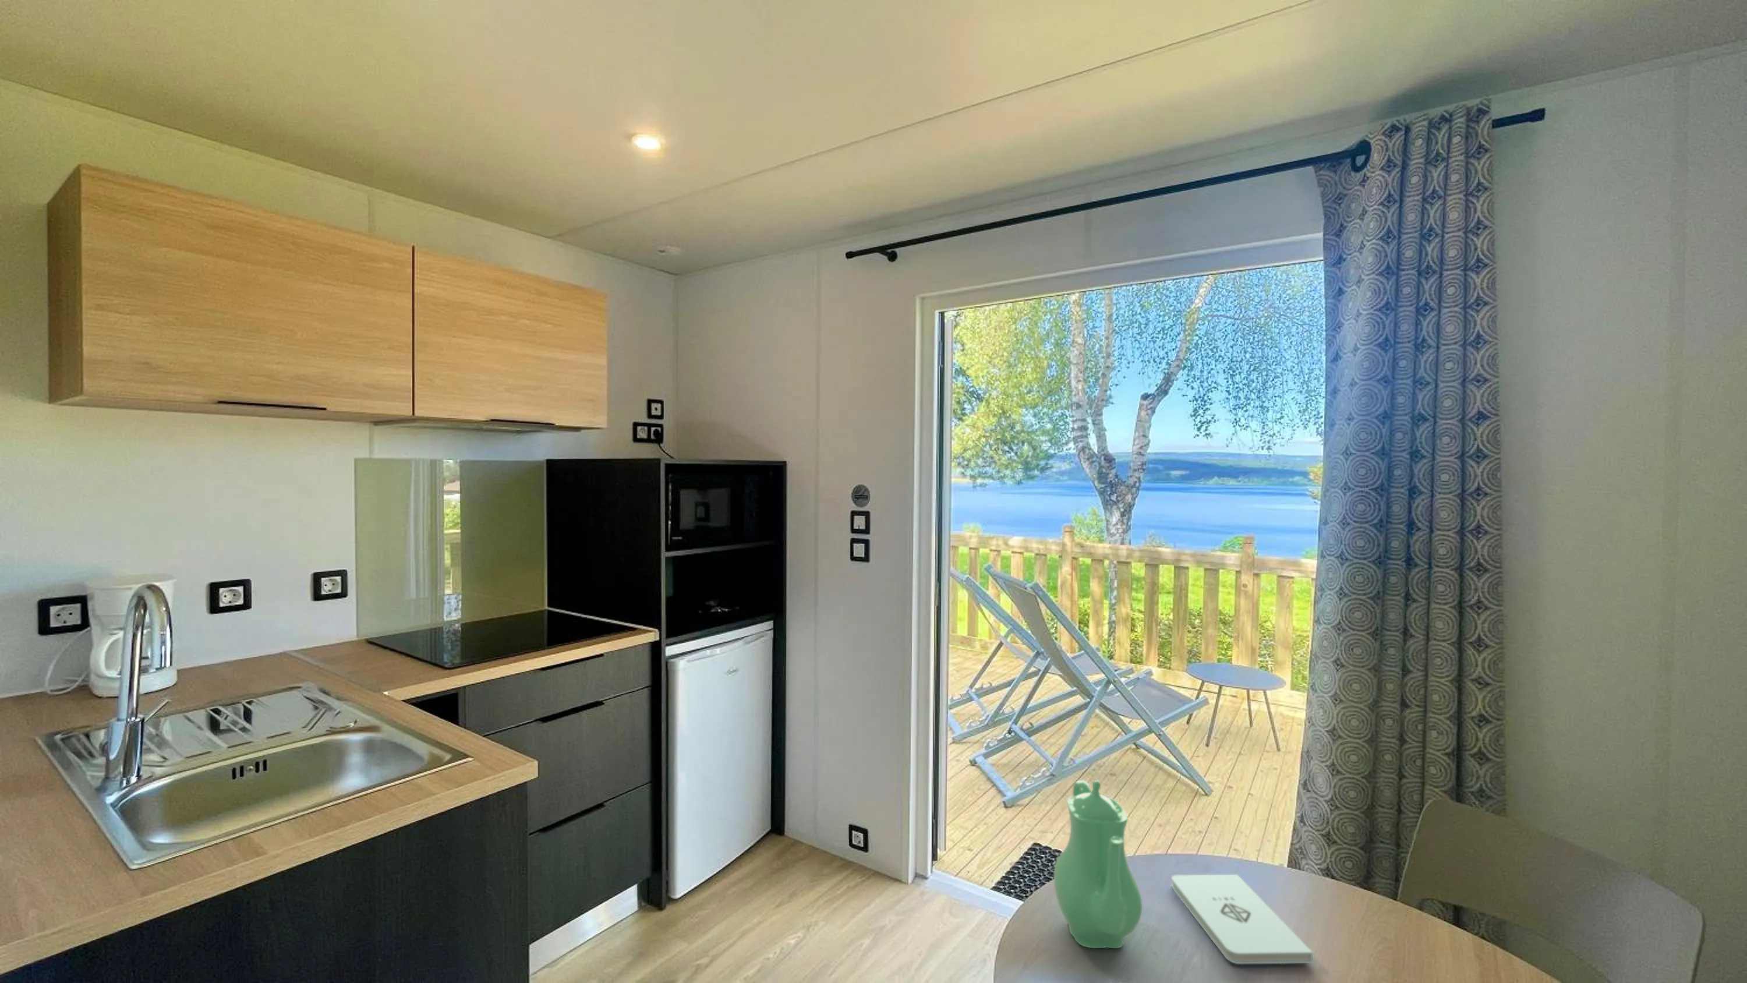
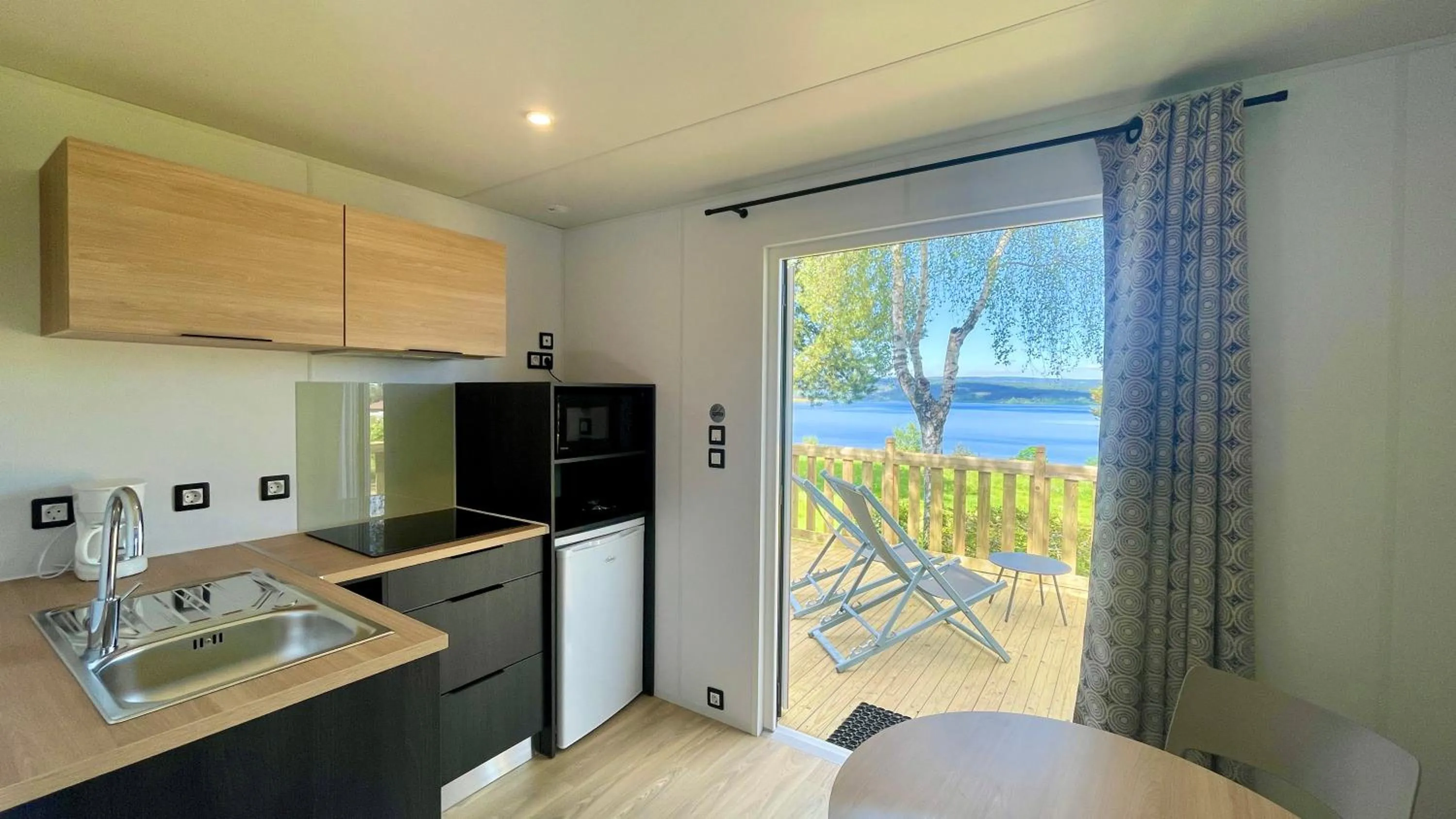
- teapot [1053,780,1142,948]
- notepad [1171,874,1313,964]
